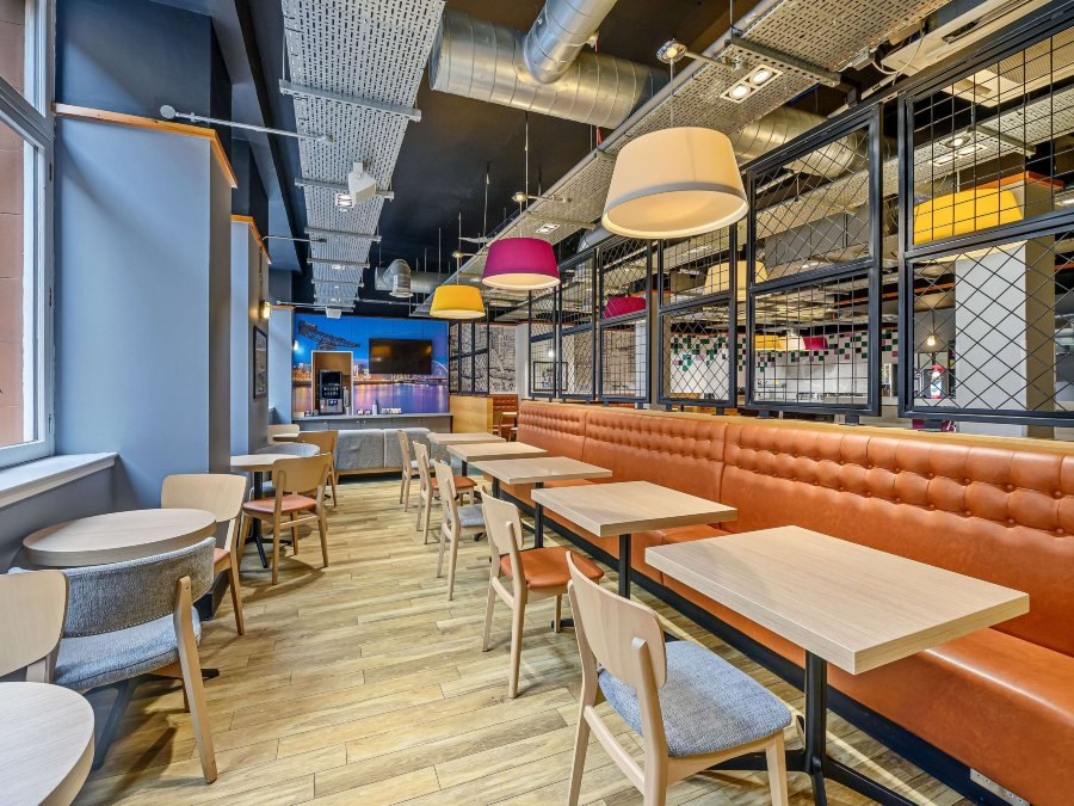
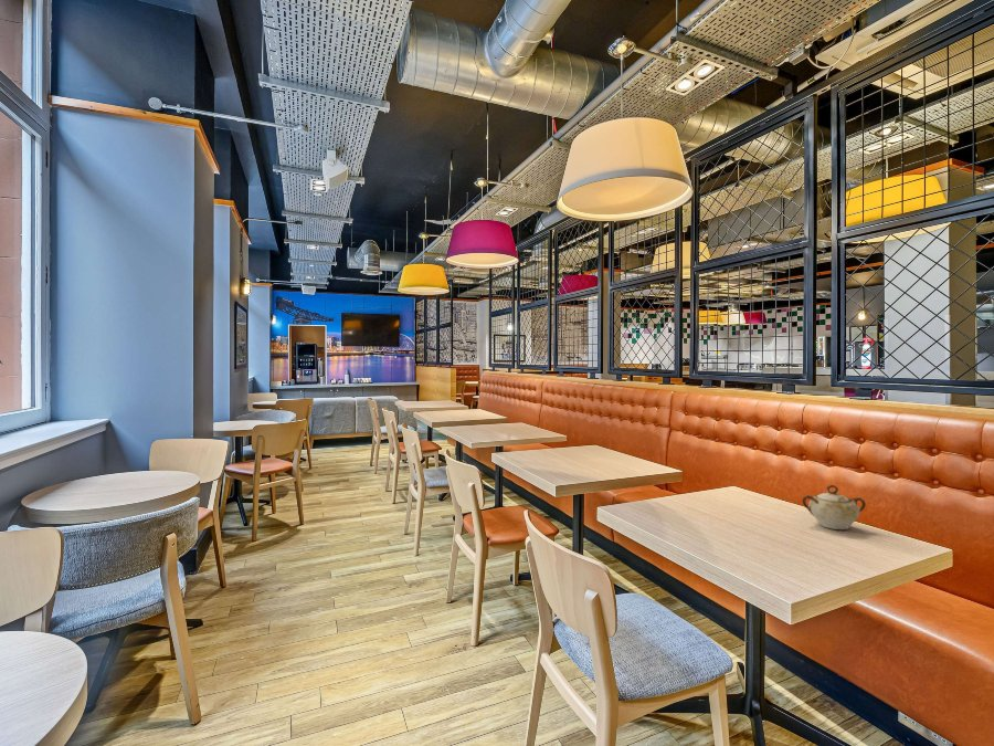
+ sugar bowl [802,484,867,530]
